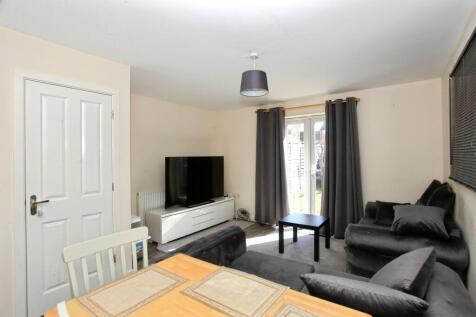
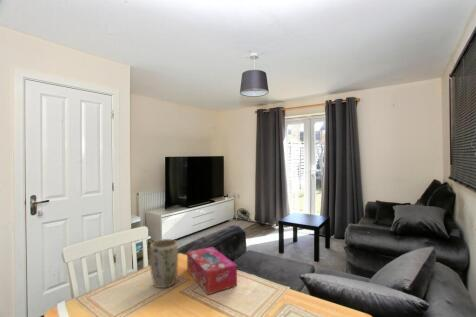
+ plant pot [149,238,179,289]
+ tissue box [186,246,238,295]
